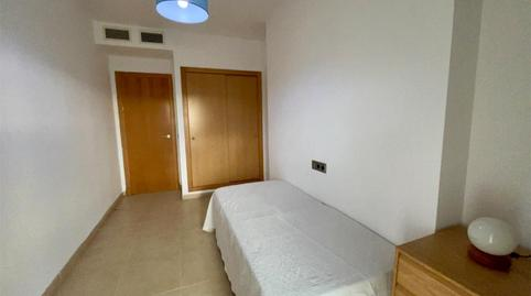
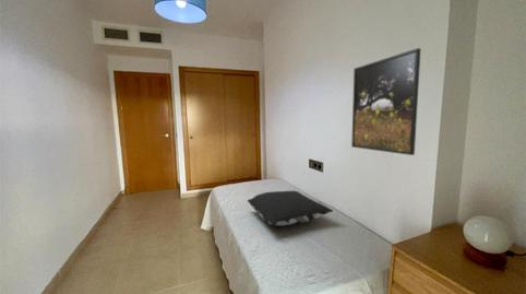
+ pillow [247,190,334,227]
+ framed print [350,47,421,156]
